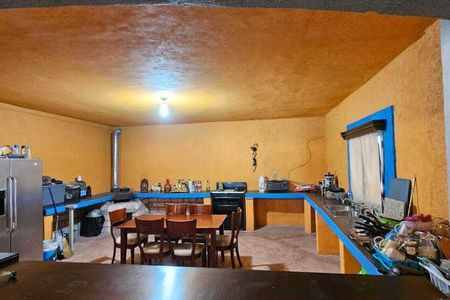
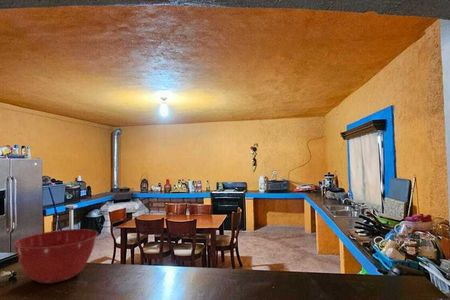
+ mixing bowl [12,228,99,284]
